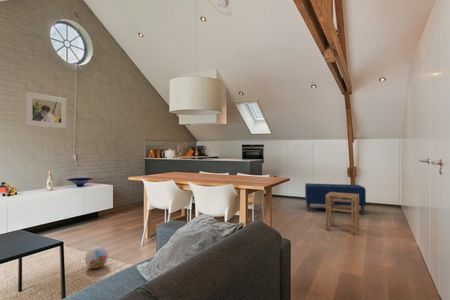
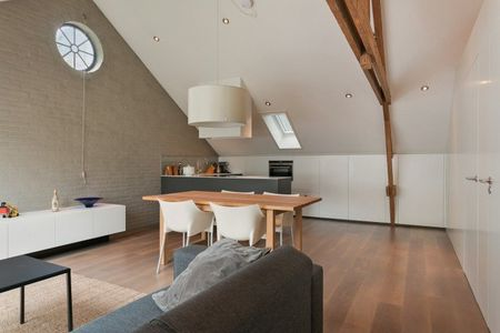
- stool [325,192,360,235]
- ball [84,245,109,270]
- bench [304,182,367,215]
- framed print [25,91,67,129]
